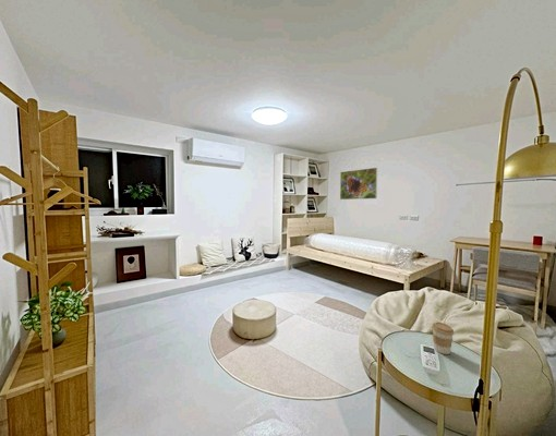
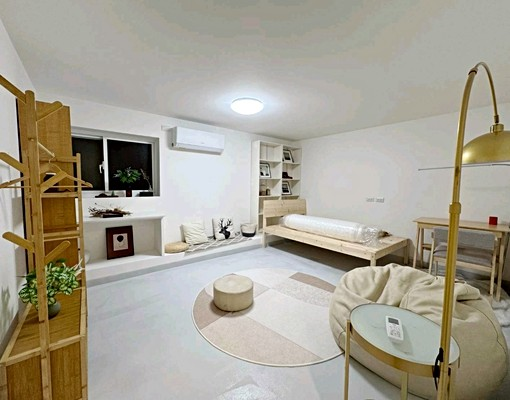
- coffee cup [431,322,455,355]
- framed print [339,167,378,201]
